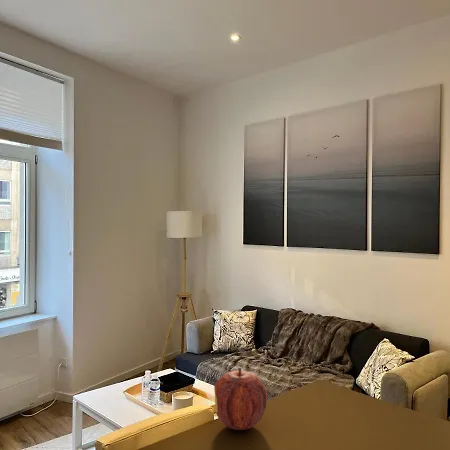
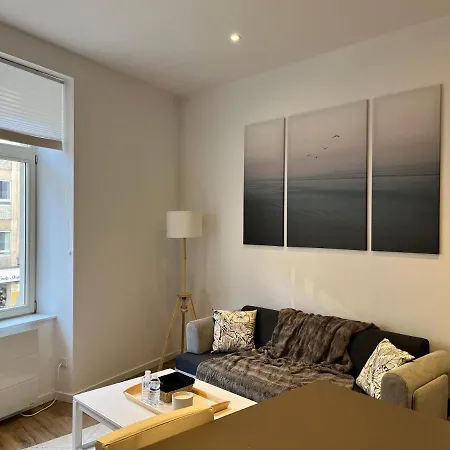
- apple [213,366,268,431]
